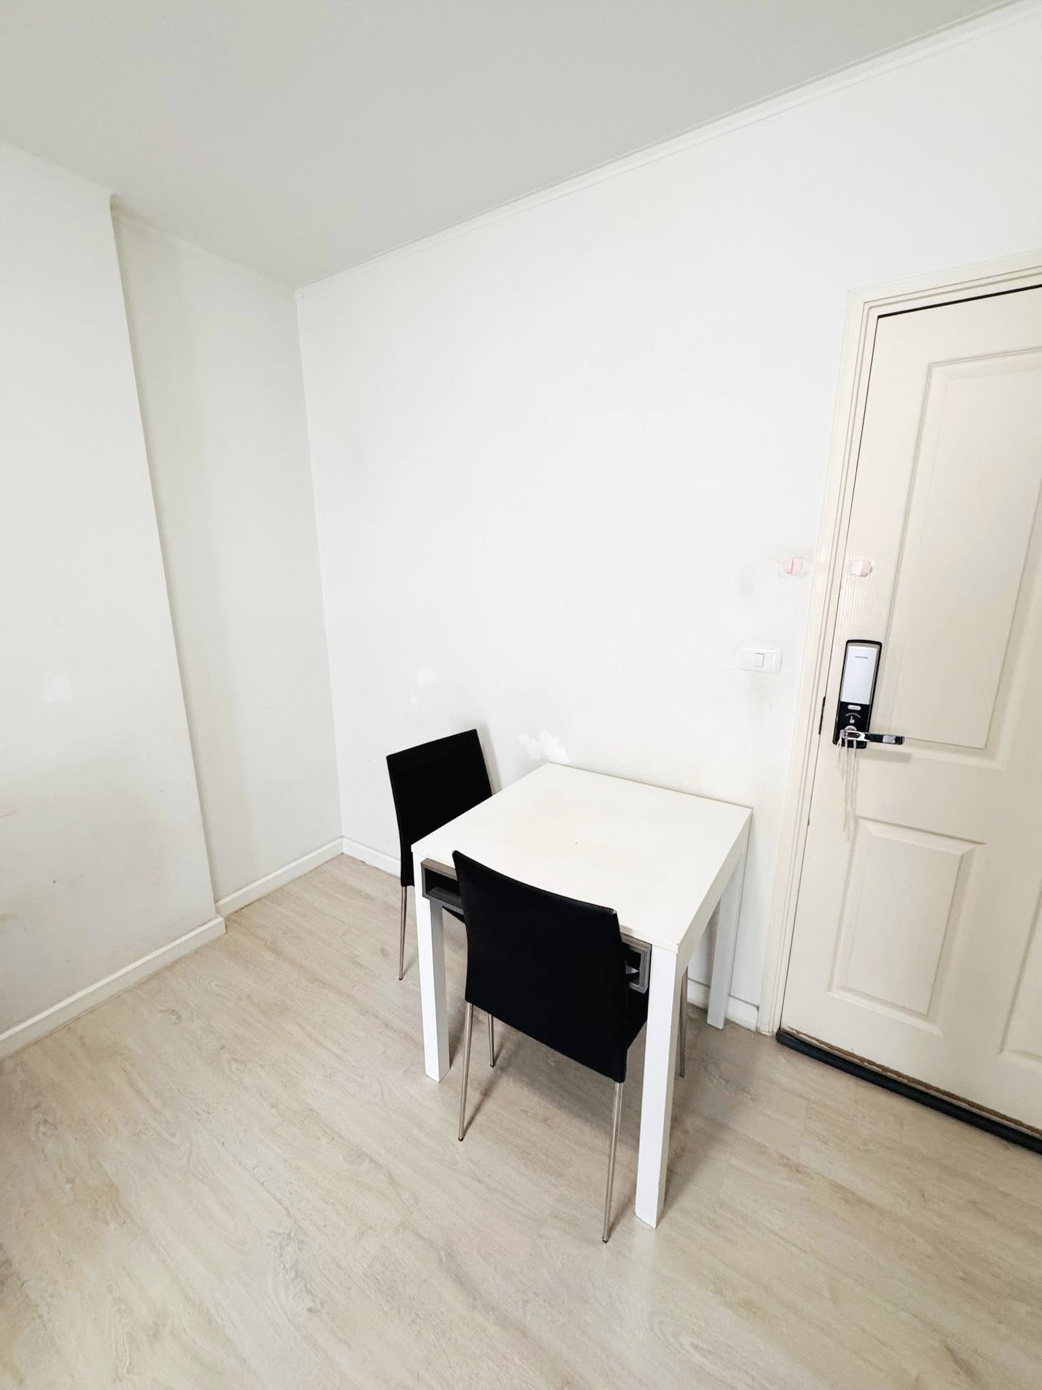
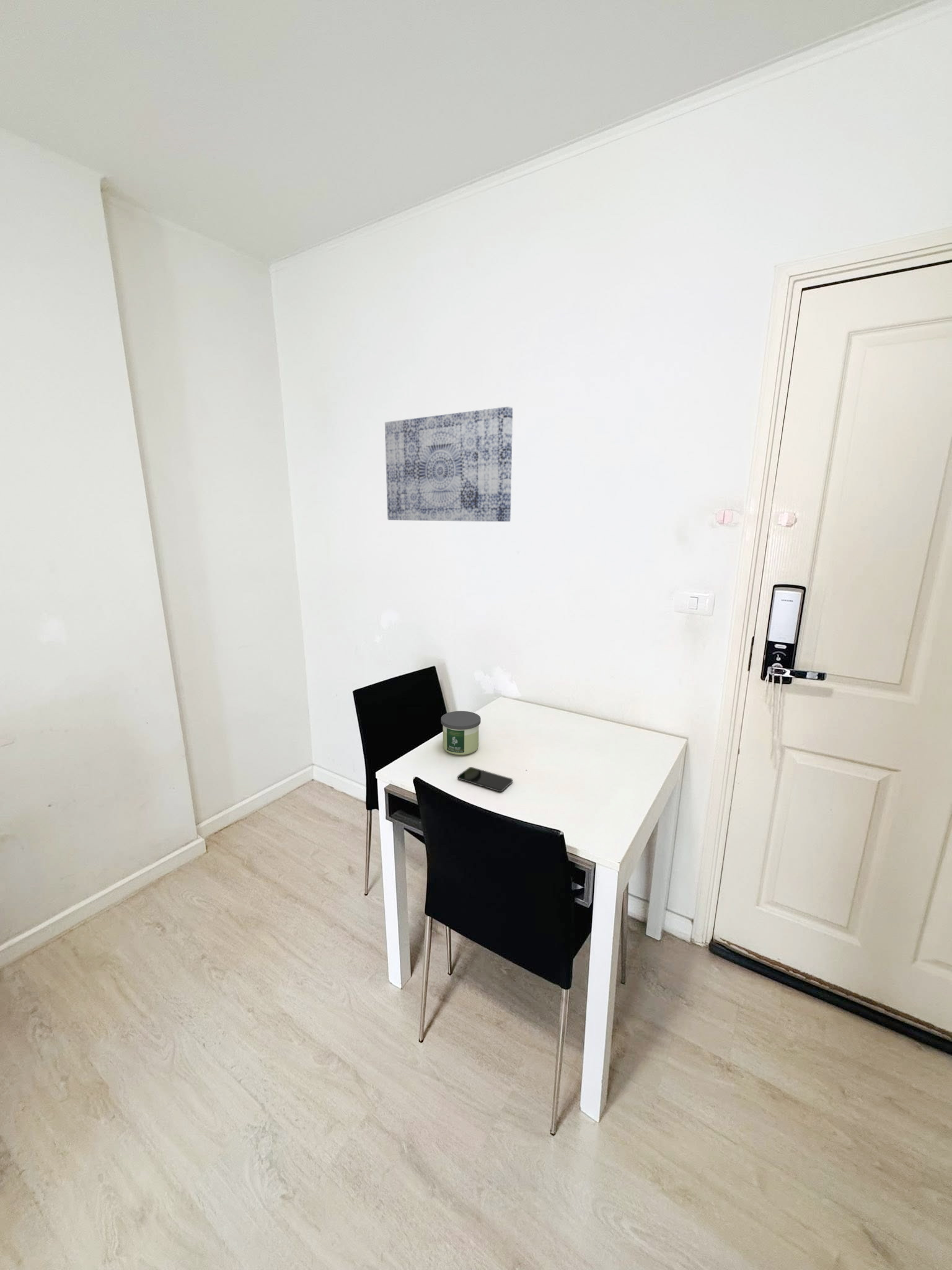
+ smartphone [457,766,513,793]
+ wall art [384,406,513,522]
+ candle [440,711,482,755]
